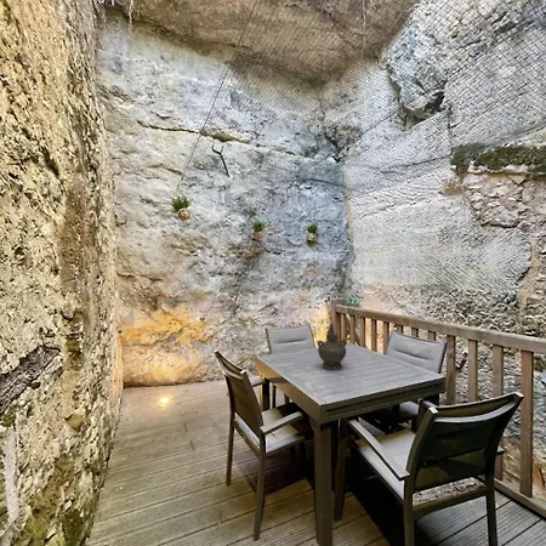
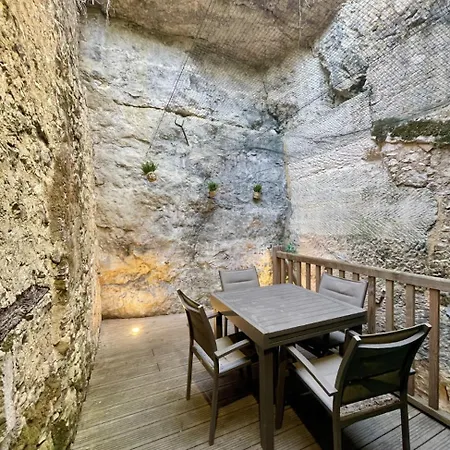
- ceremonial vessel [317,323,347,371]
